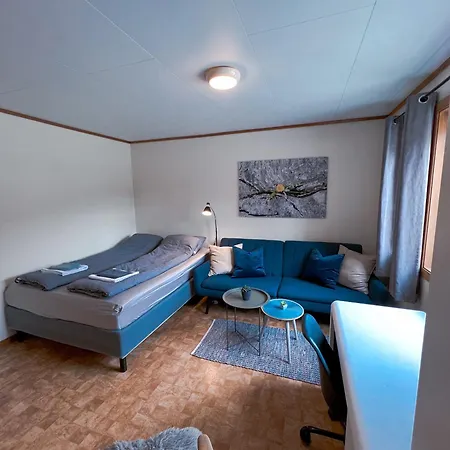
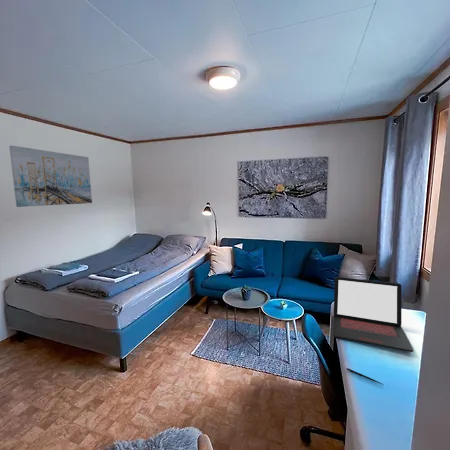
+ laptop [332,276,414,353]
+ pen [346,367,385,386]
+ wall art [8,145,93,208]
